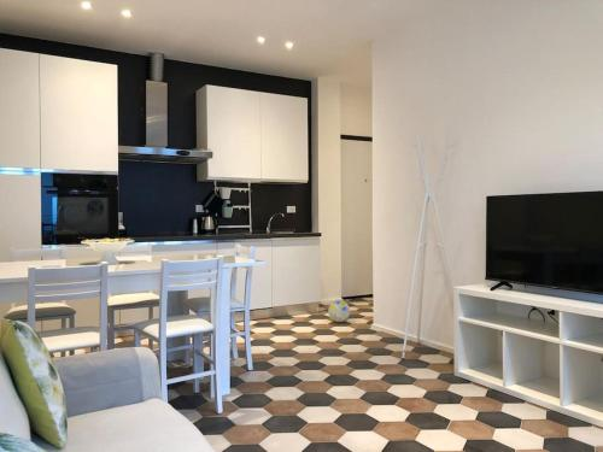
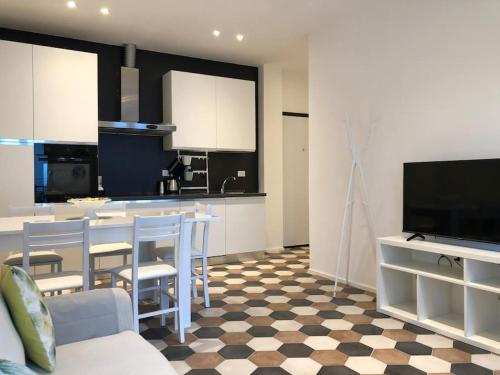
- ball [327,299,351,323]
